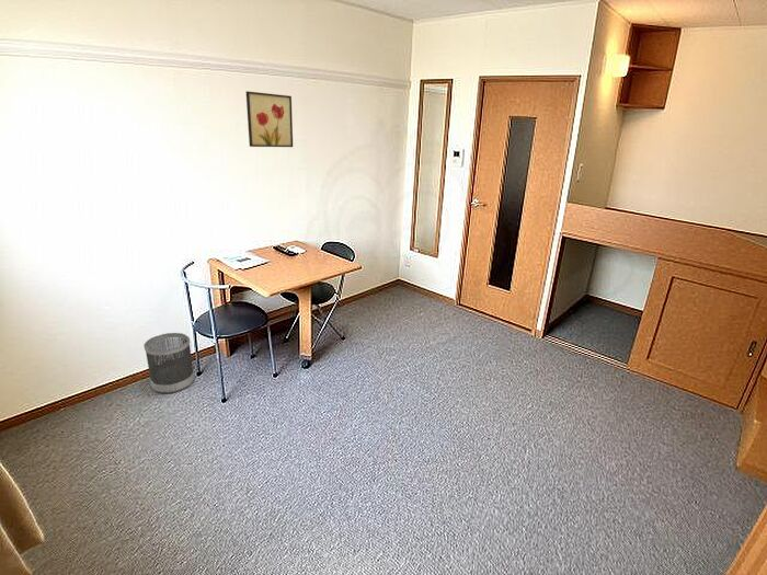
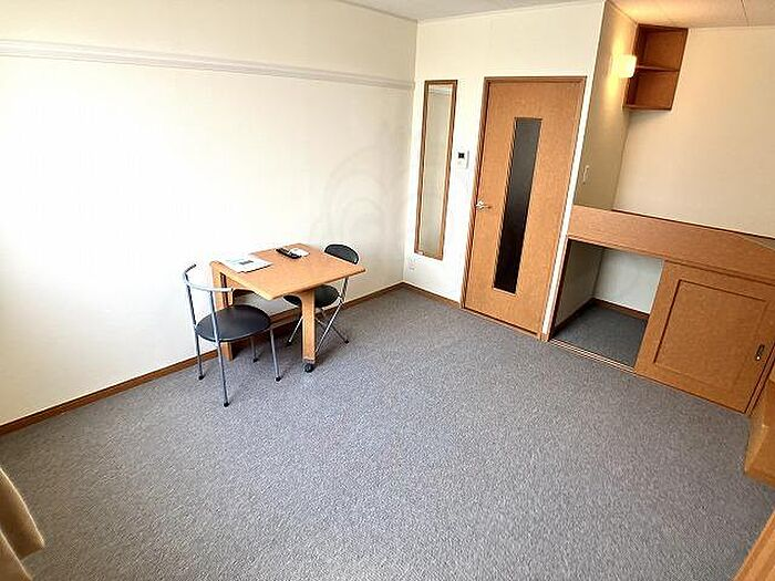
- wastebasket [142,332,196,394]
- wall art [245,90,294,148]
